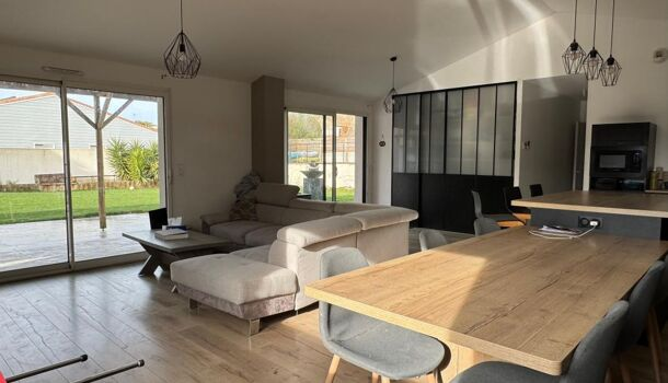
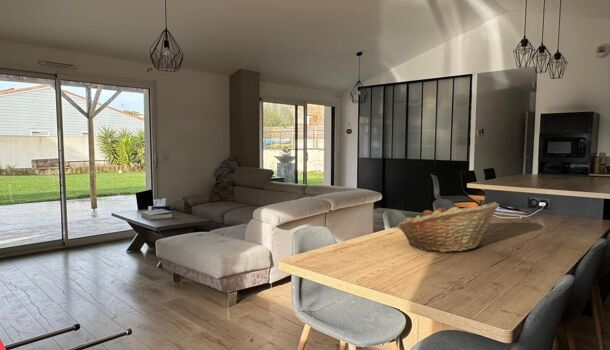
+ fruit basket [396,201,500,253]
